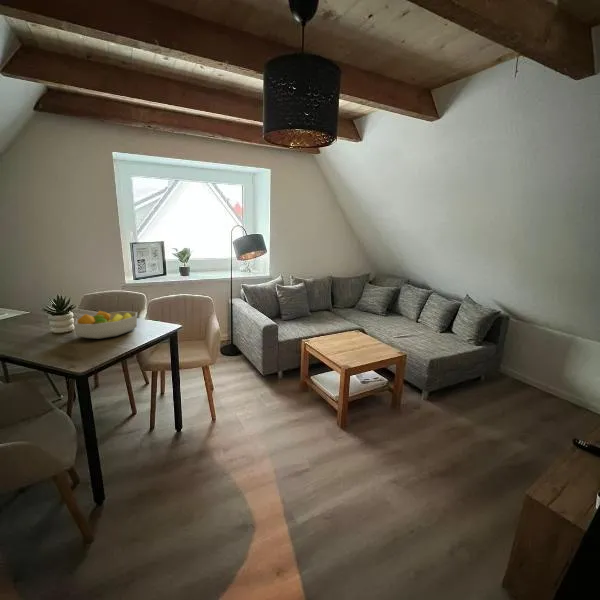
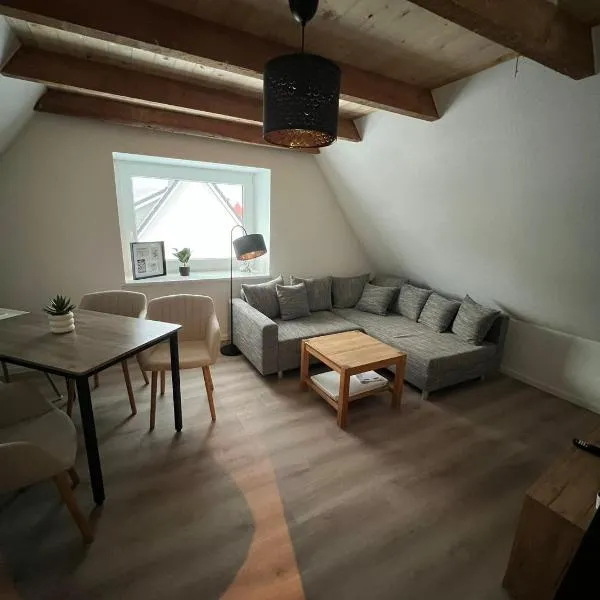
- fruit bowl [73,310,138,340]
